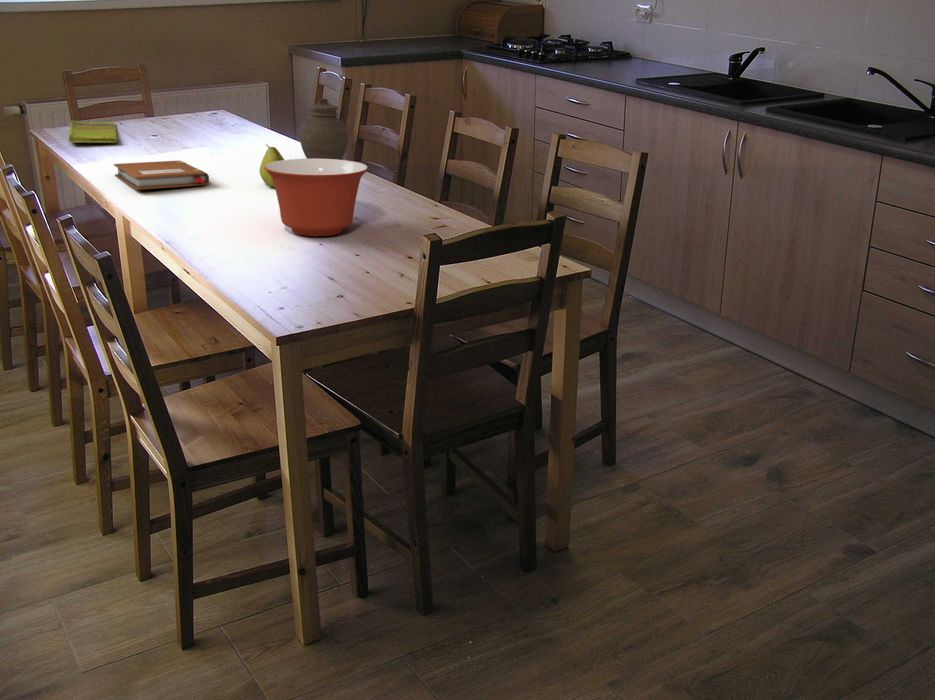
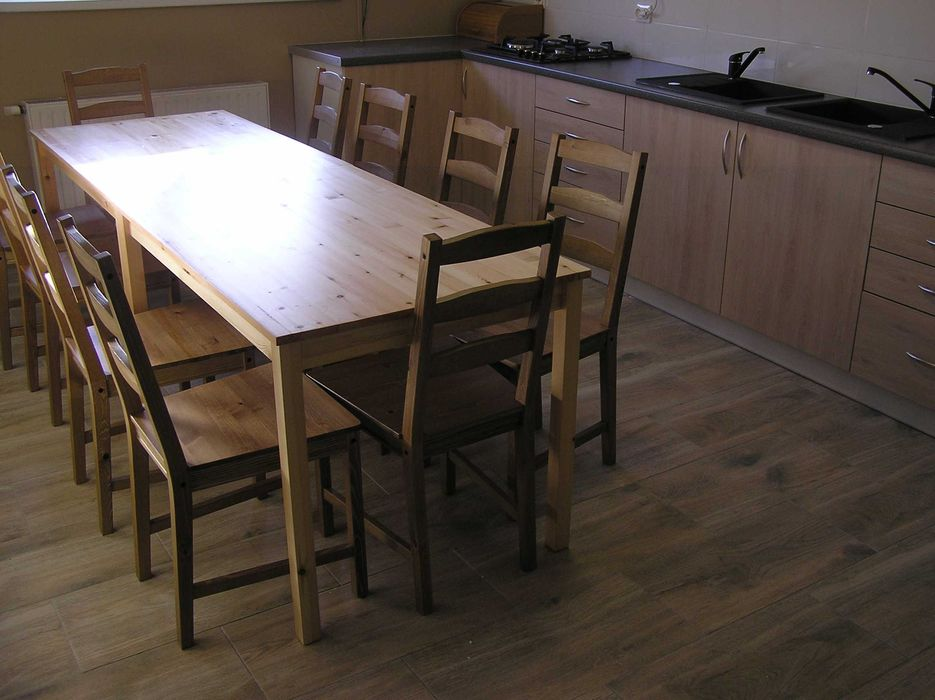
- mixing bowl [264,158,369,237]
- fruit [259,143,285,189]
- jar [299,97,349,160]
- dish towel [67,120,118,144]
- notebook [113,160,210,191]
